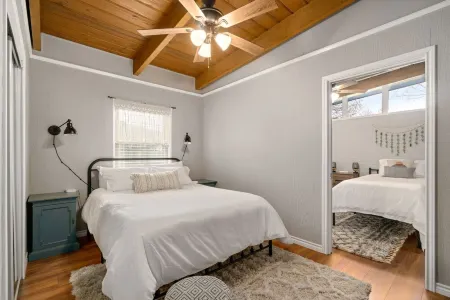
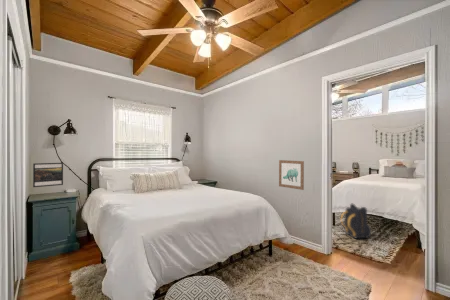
+ wall art [278,159,305,191]
+ backpack [340,203,372,240]
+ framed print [32,162,64,188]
